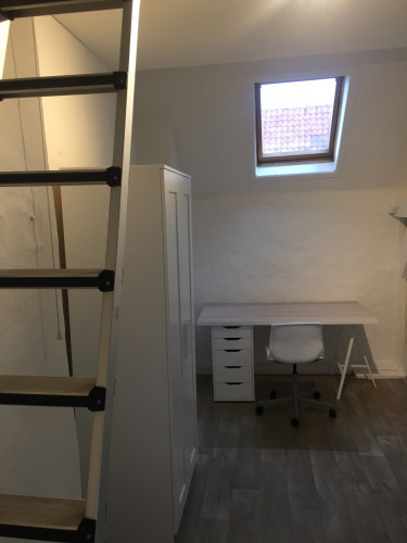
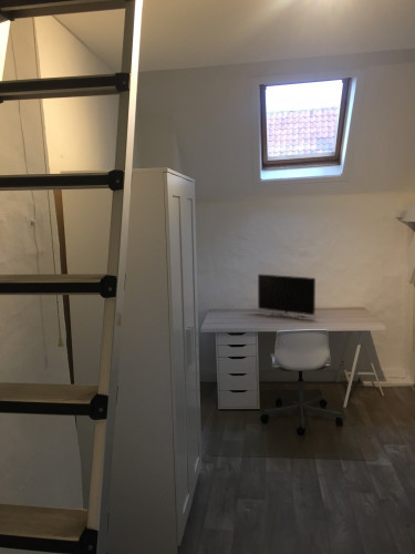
+ monitor [257,273,317,321]
